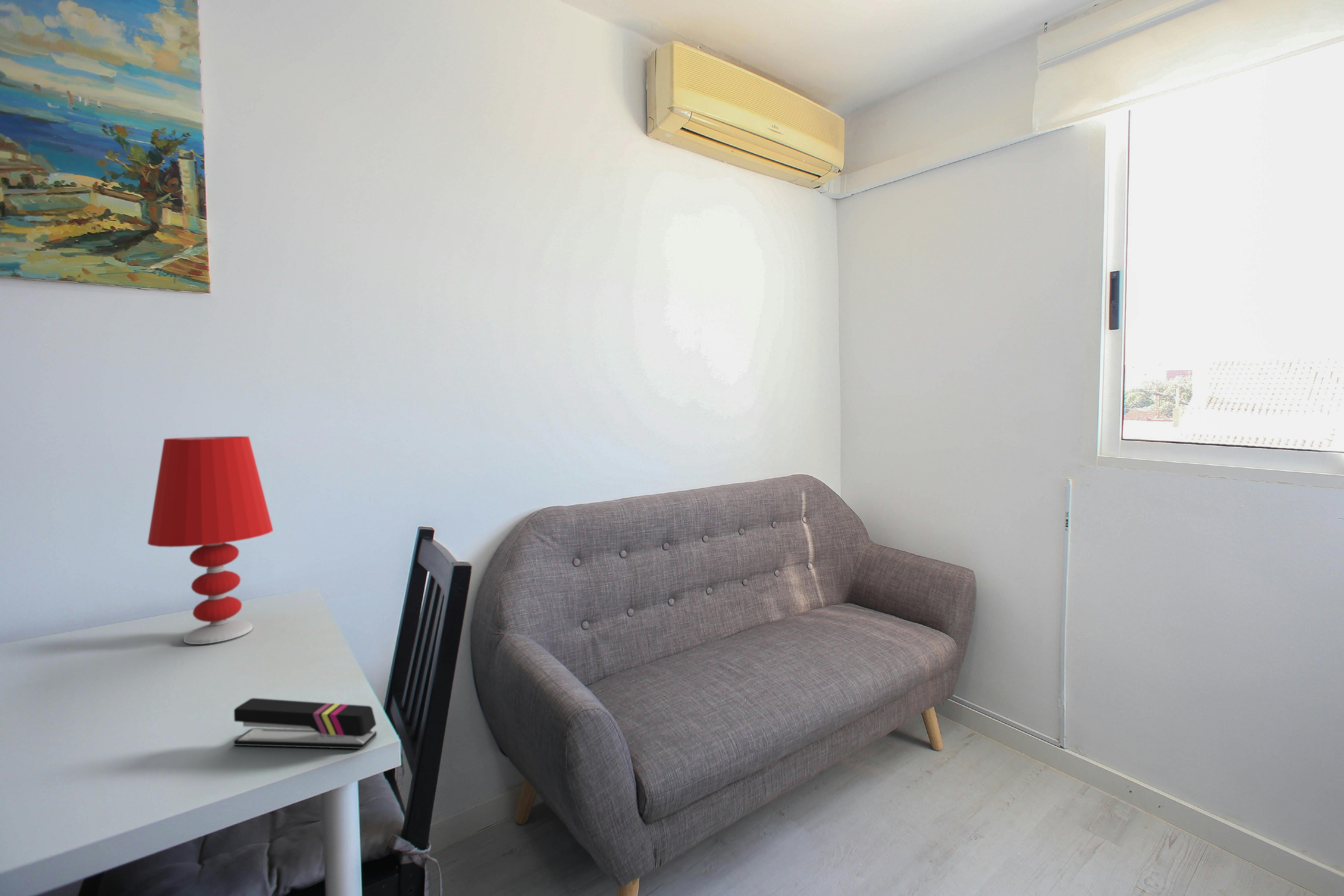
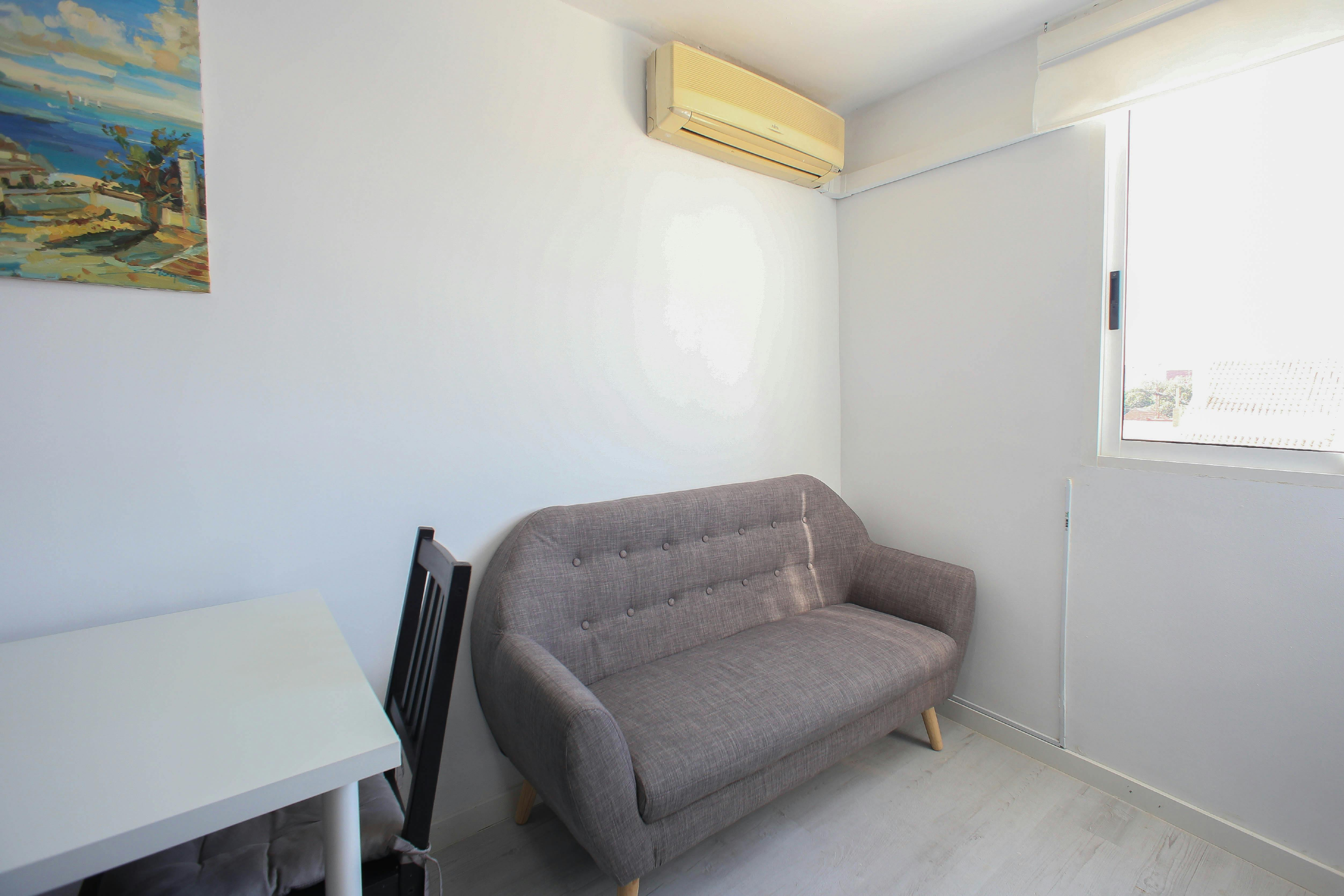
- stapler [233,698,377,749]
- table lamp [147,436,274,645]
